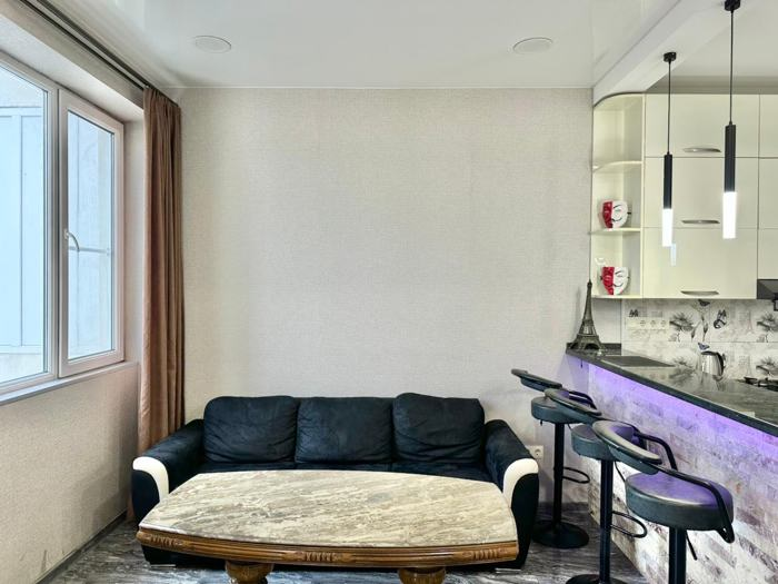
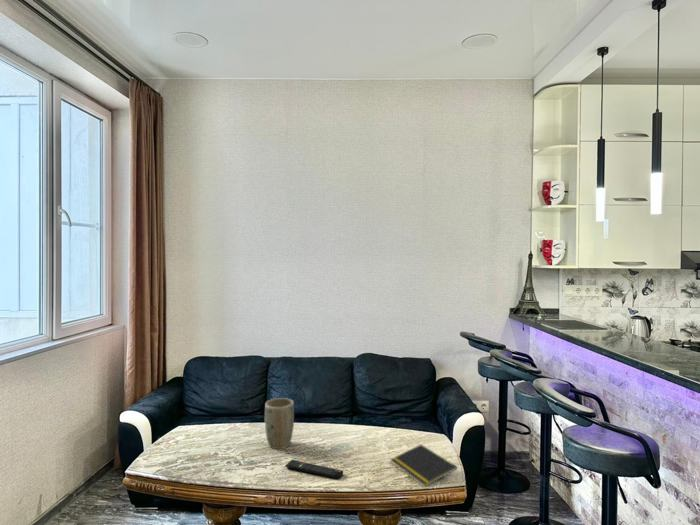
+ notepad [389,444,458,488]
+ plant pot [264,397,295,450]
+ remote control [284,459,344,480]
